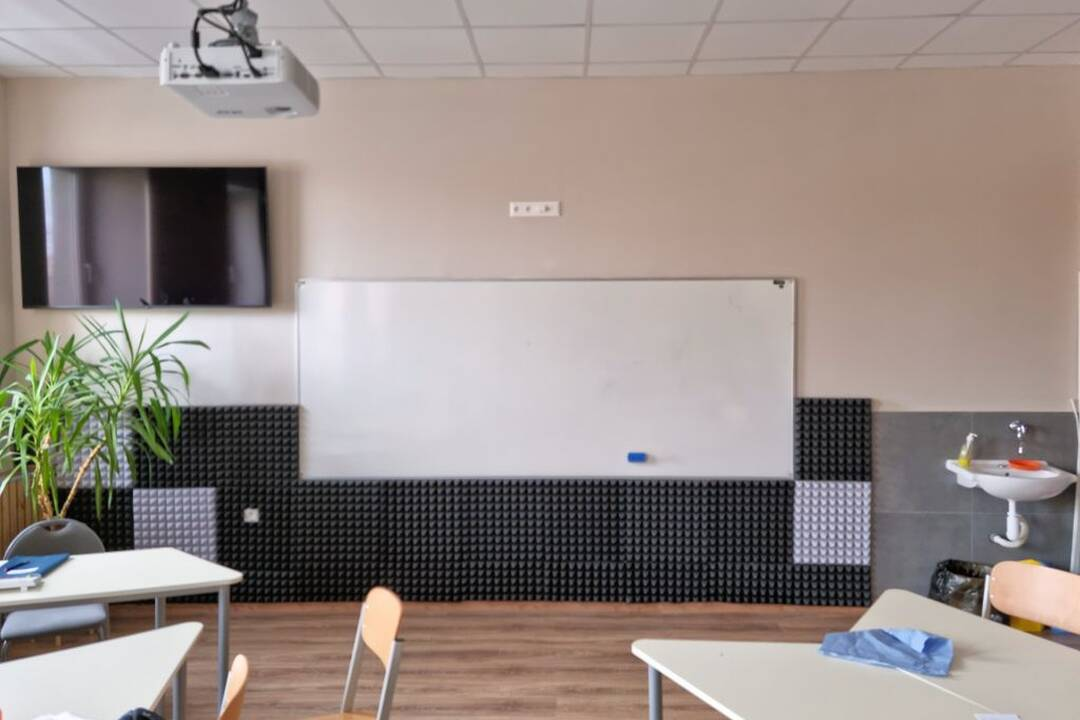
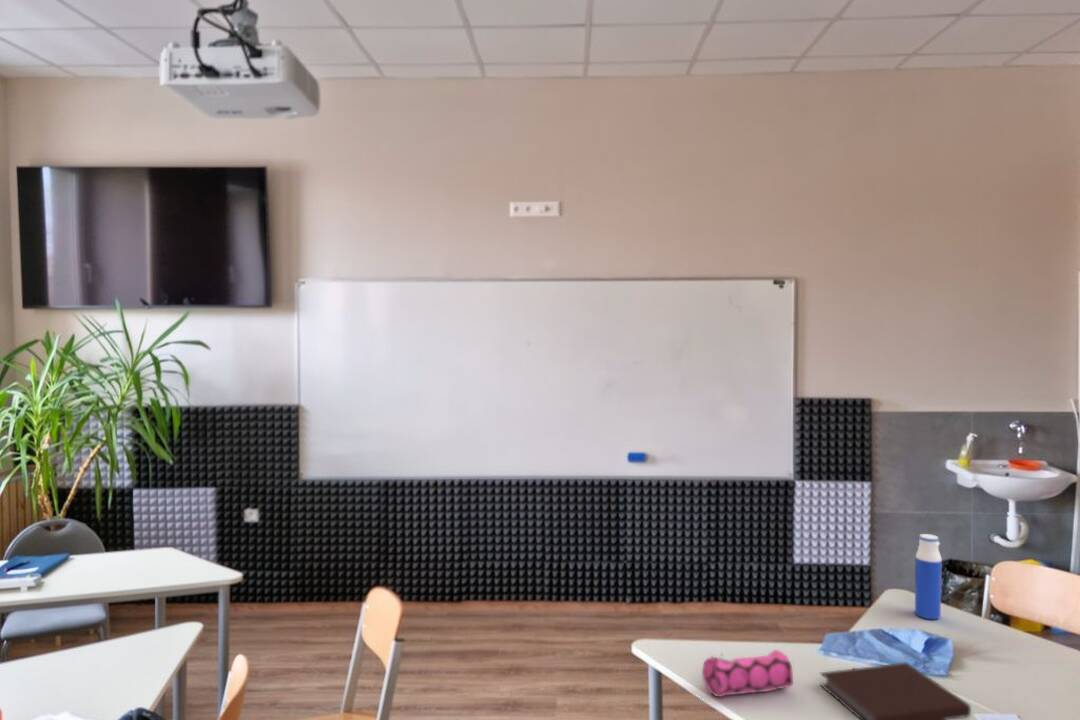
+ notebook [819,661,972,720]
+ water bottle [914,533,943,621]
+ pencil case [701,649,794,698]
